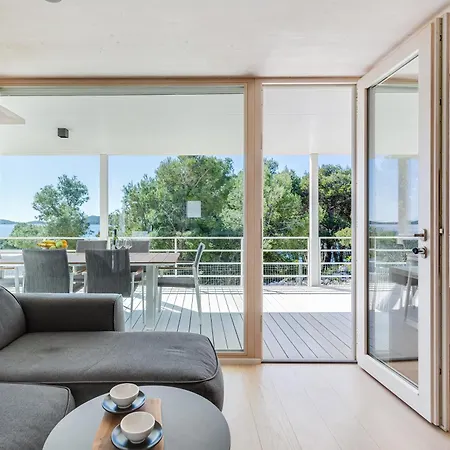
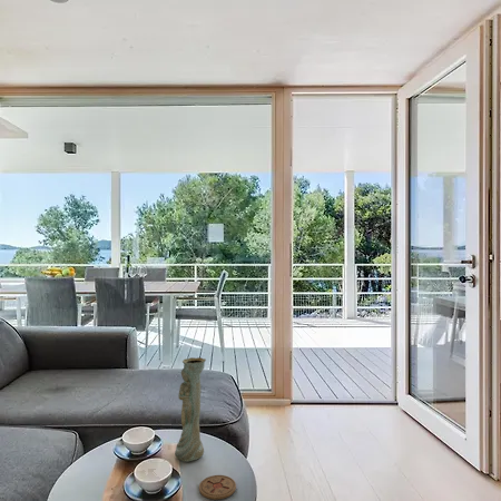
+ vase [174,356,207,463]
+ coaster [198,474,237,501]
